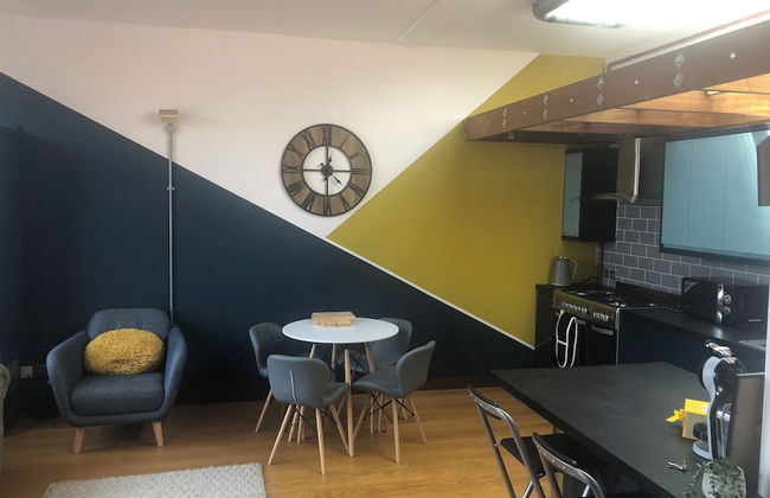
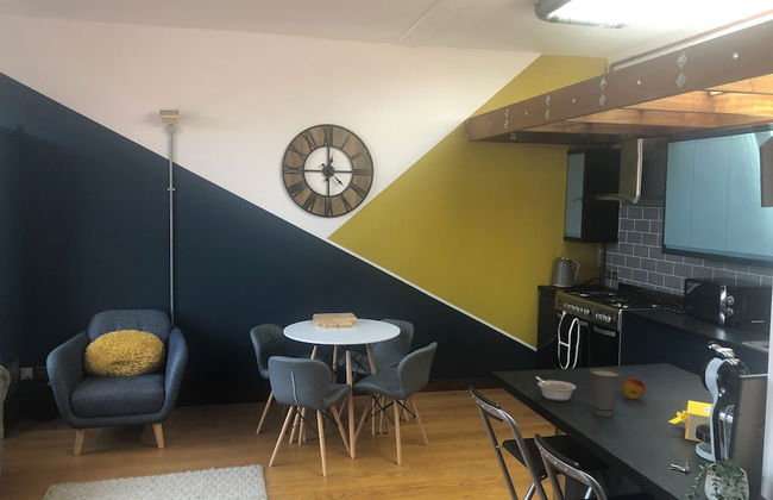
+ cup [589,367,623,418]
+ legume [535,375,577,402]
+ fruit [621,376,646,400]
